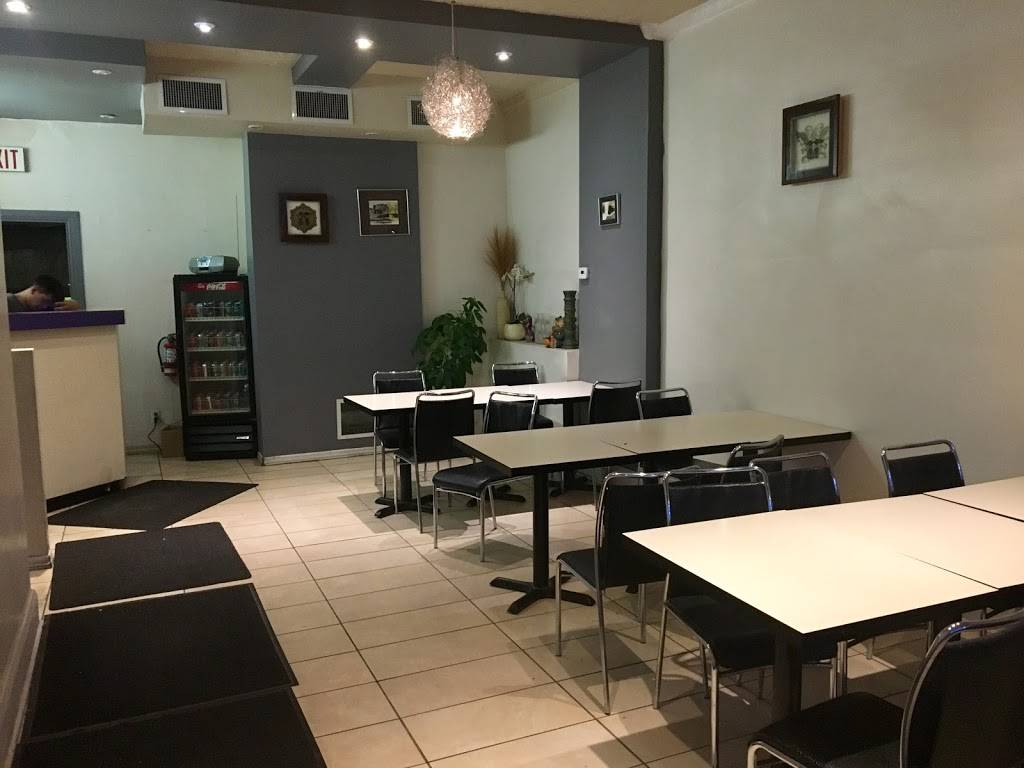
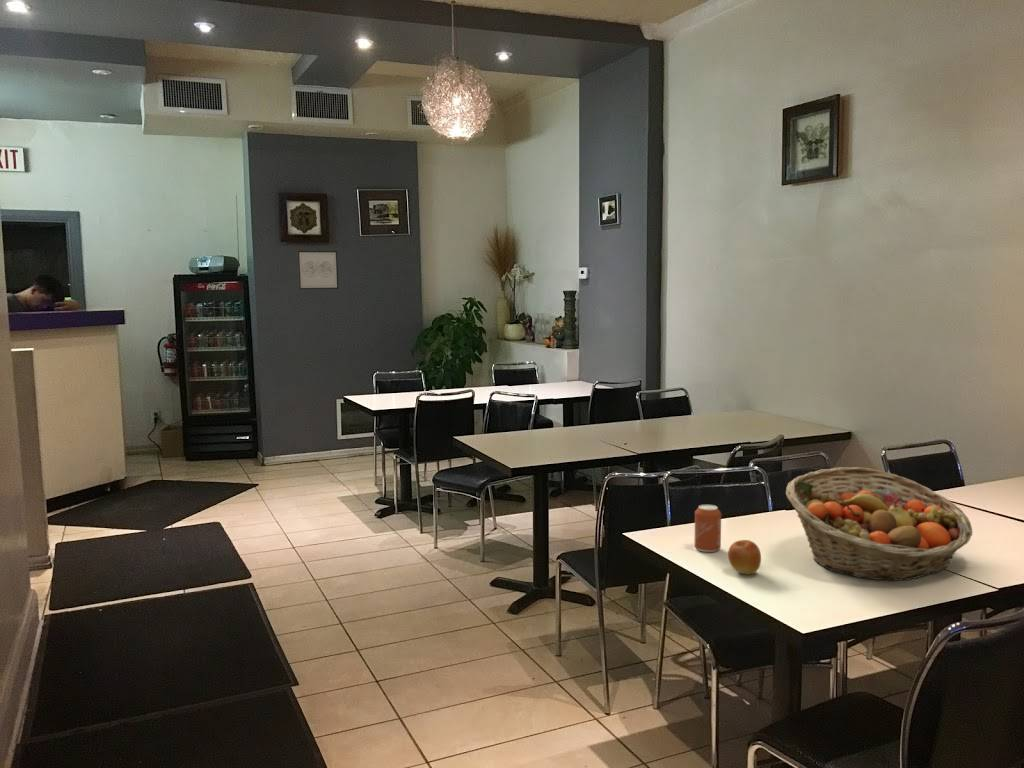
+ apple [727,539,762,575]
+ can [693,504,722,553]
+ wall art [296,250,339,290]
+ fruit basket [785,466,974,581]
